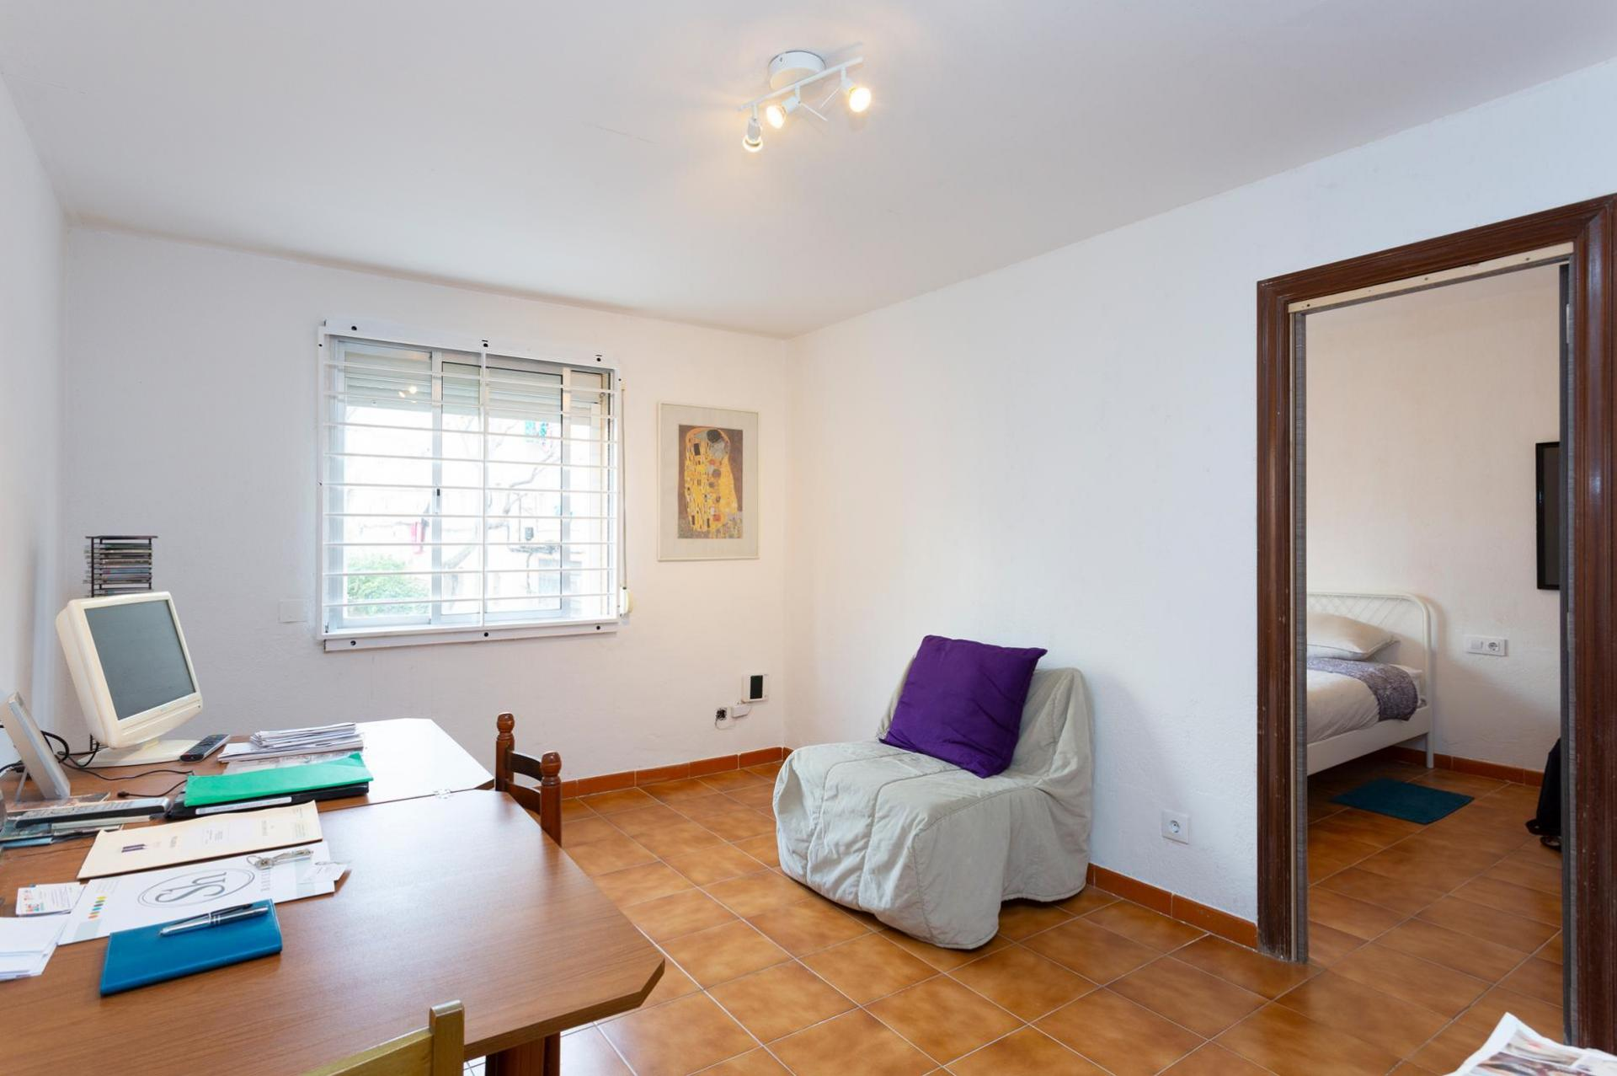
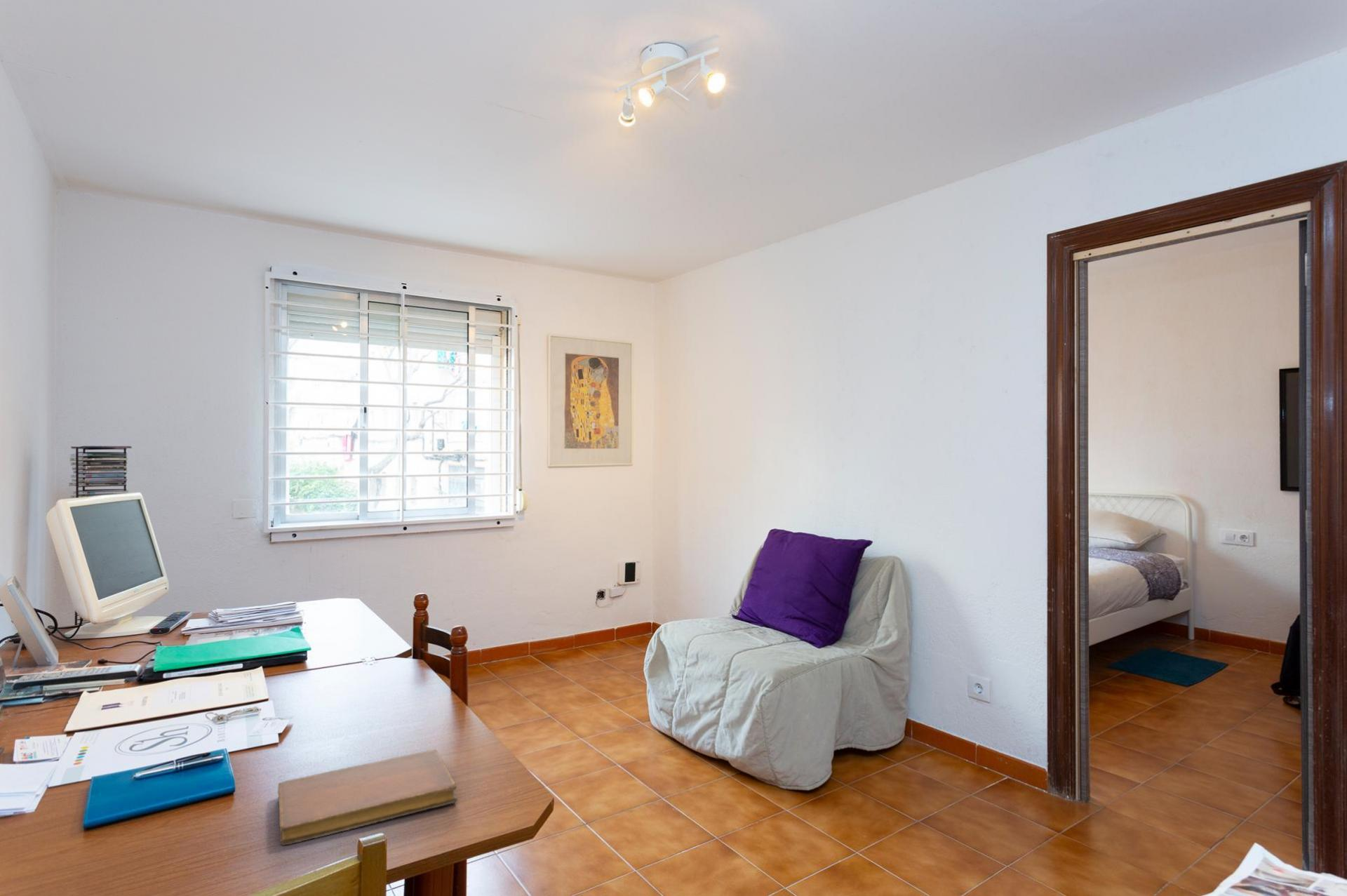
+ notebook [277,749,458,846]
